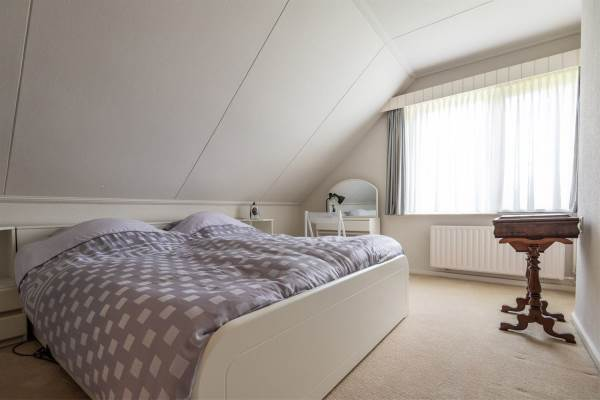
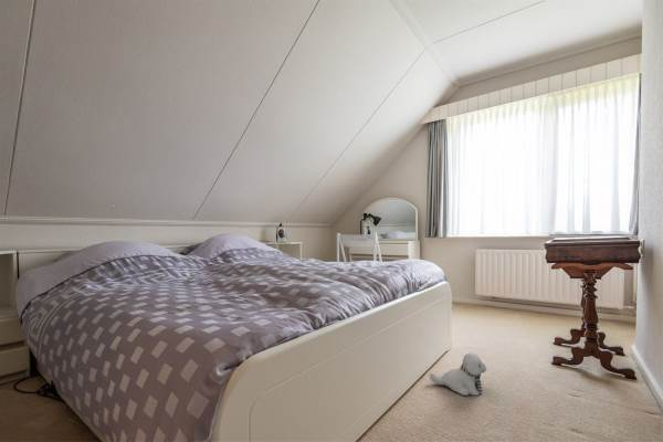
+ plush toy [429,351,487,397]
